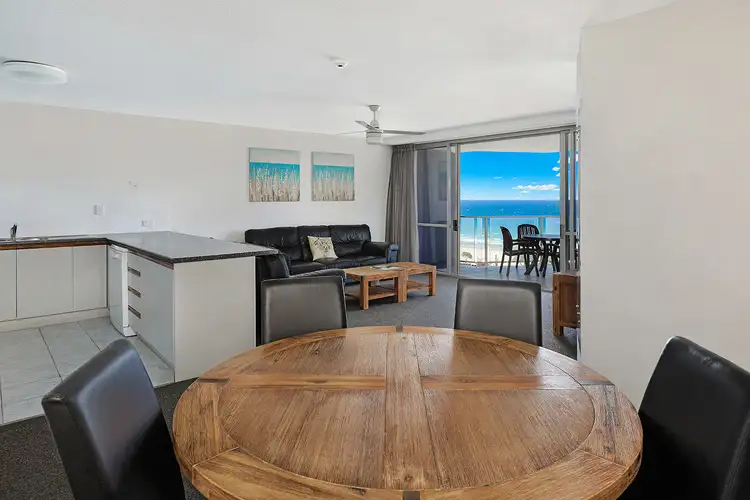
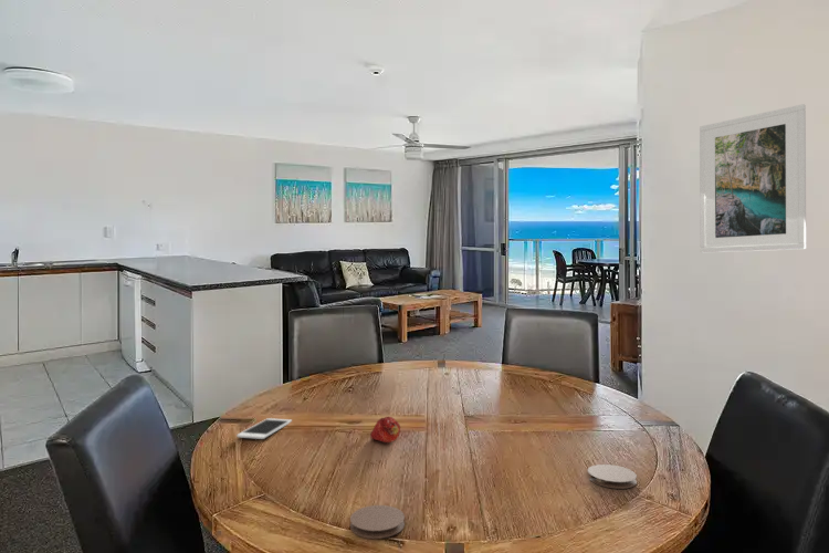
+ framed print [699,103,807,253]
+ cell phone [235,417,293,440]
+ coaster [349,504,406,540]
+ fruit [369,416,401,444]
+ coaster [587,463,638,490]
